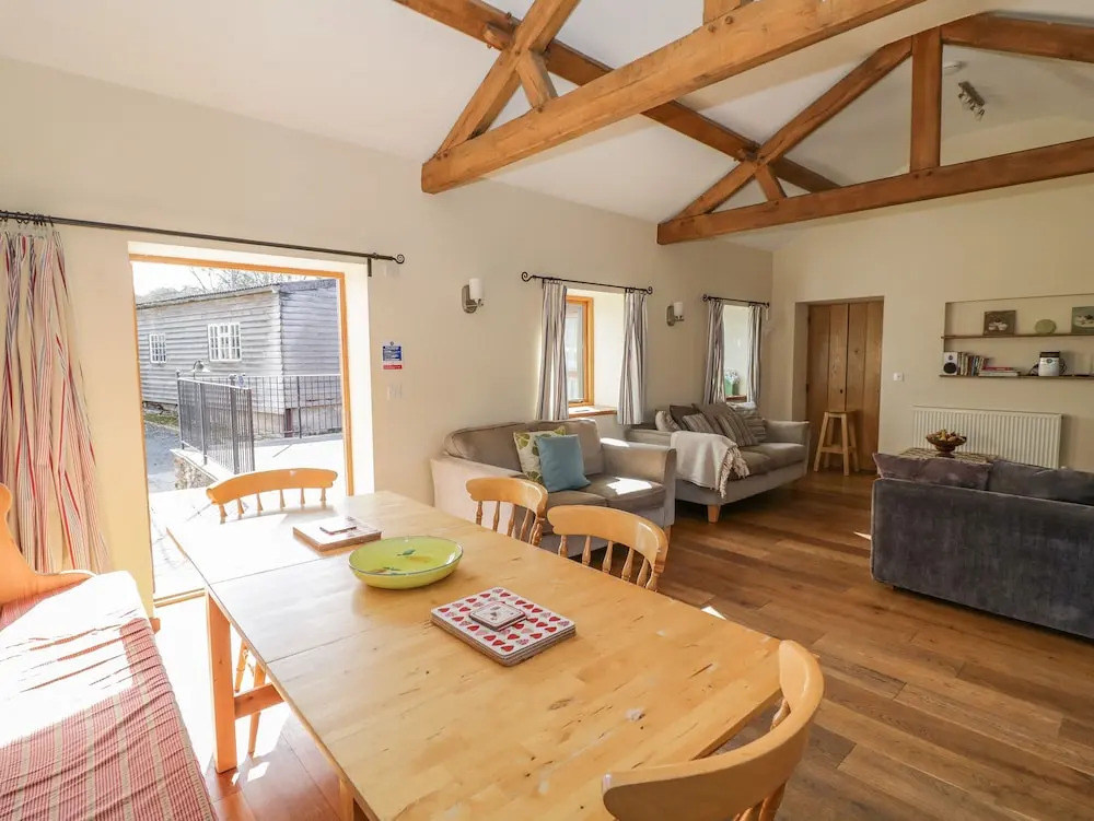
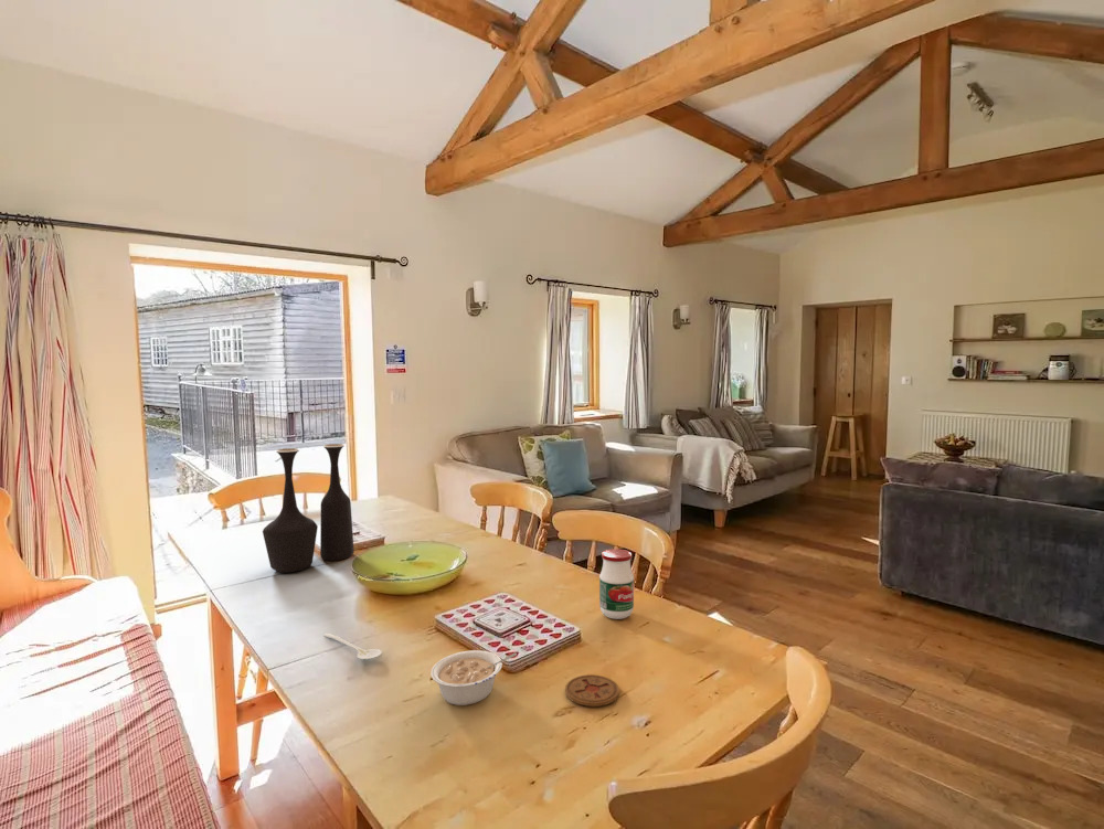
+ stirrer [323,633,382,660]
+ coaster [564,673,620,708]
+ legume [429,649,518,706]
+ vase [262,443,355,574]
+ jar [598,548,635,620]
